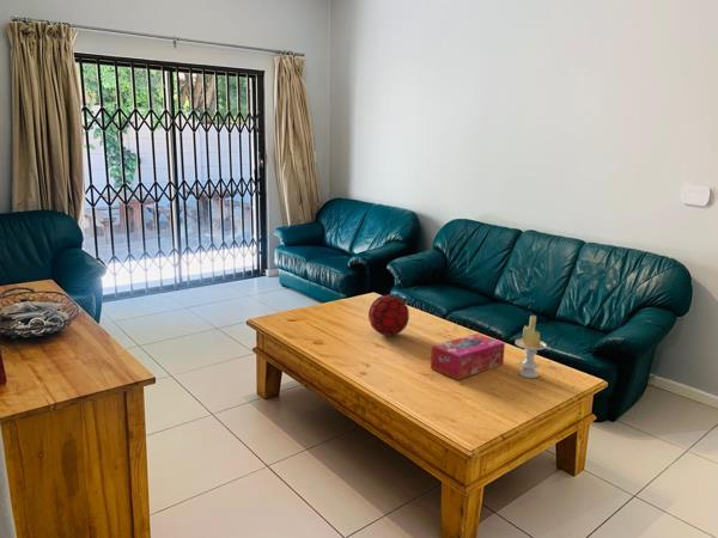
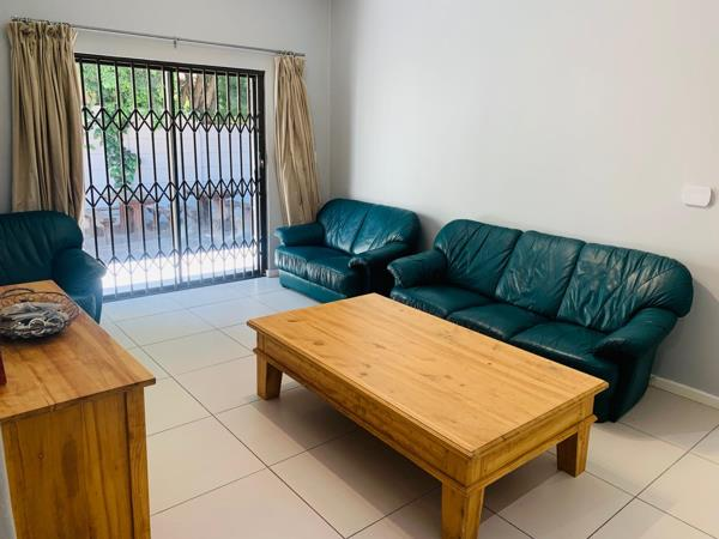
- decorative orb [367,294,410,337]
- candle [515,314,548,379]
- tissue box [430,332,506,380]
